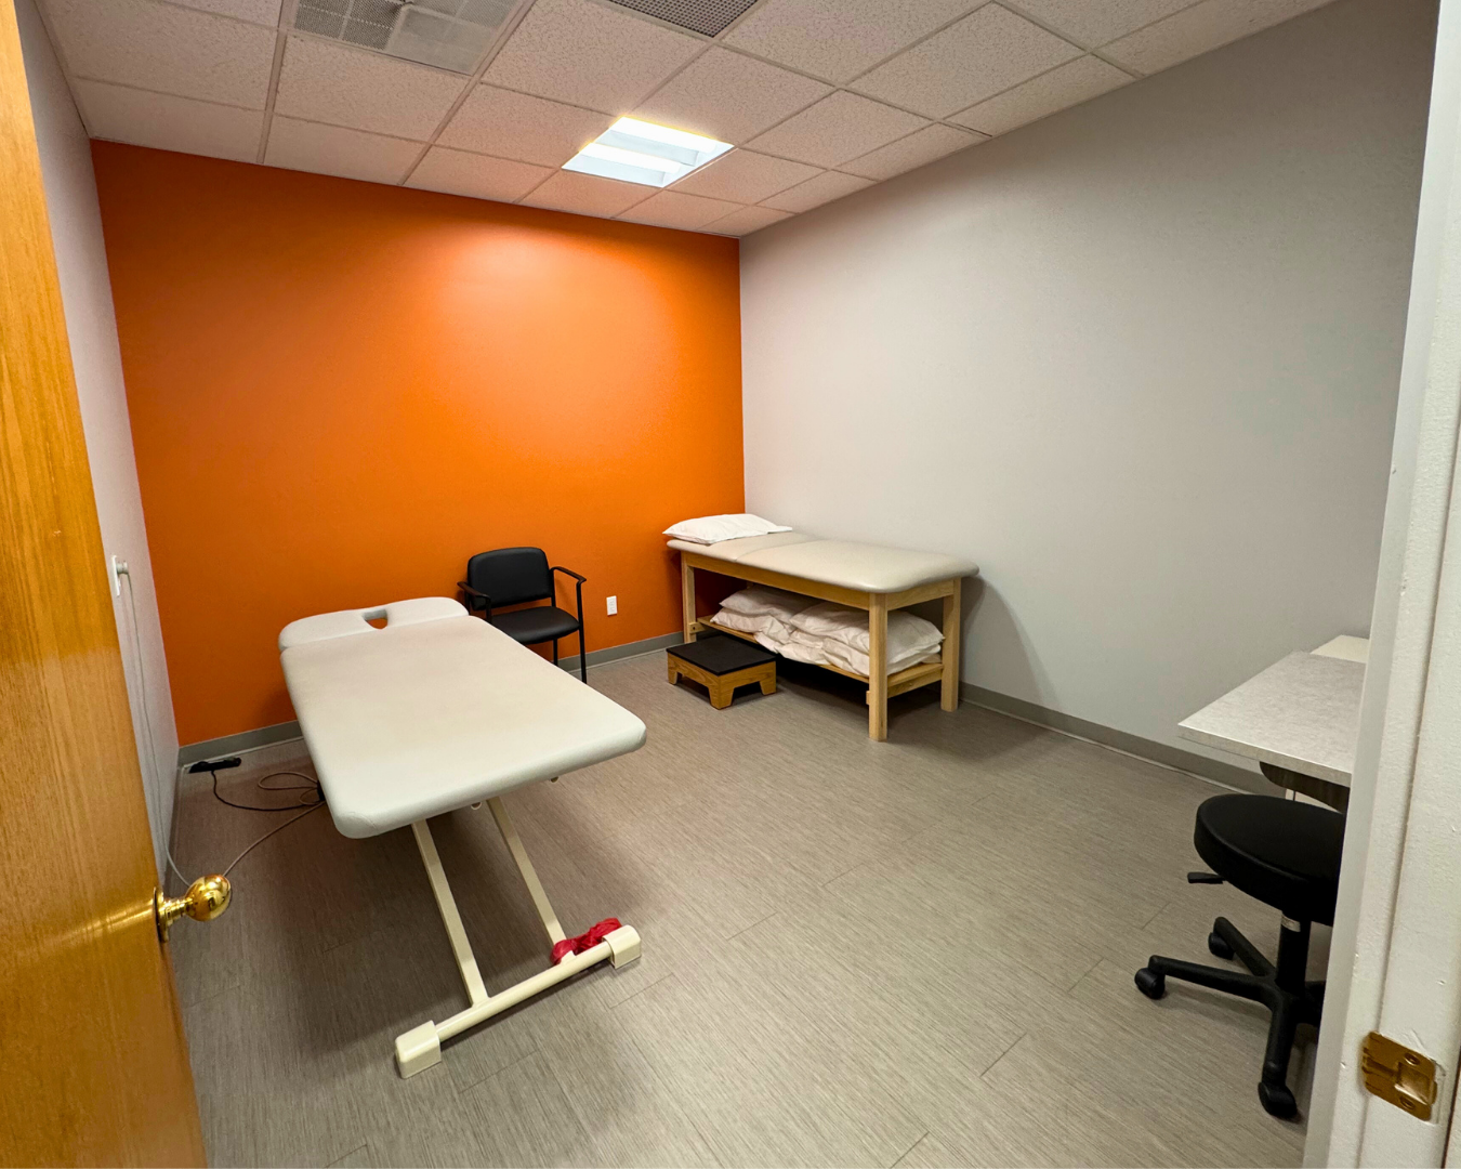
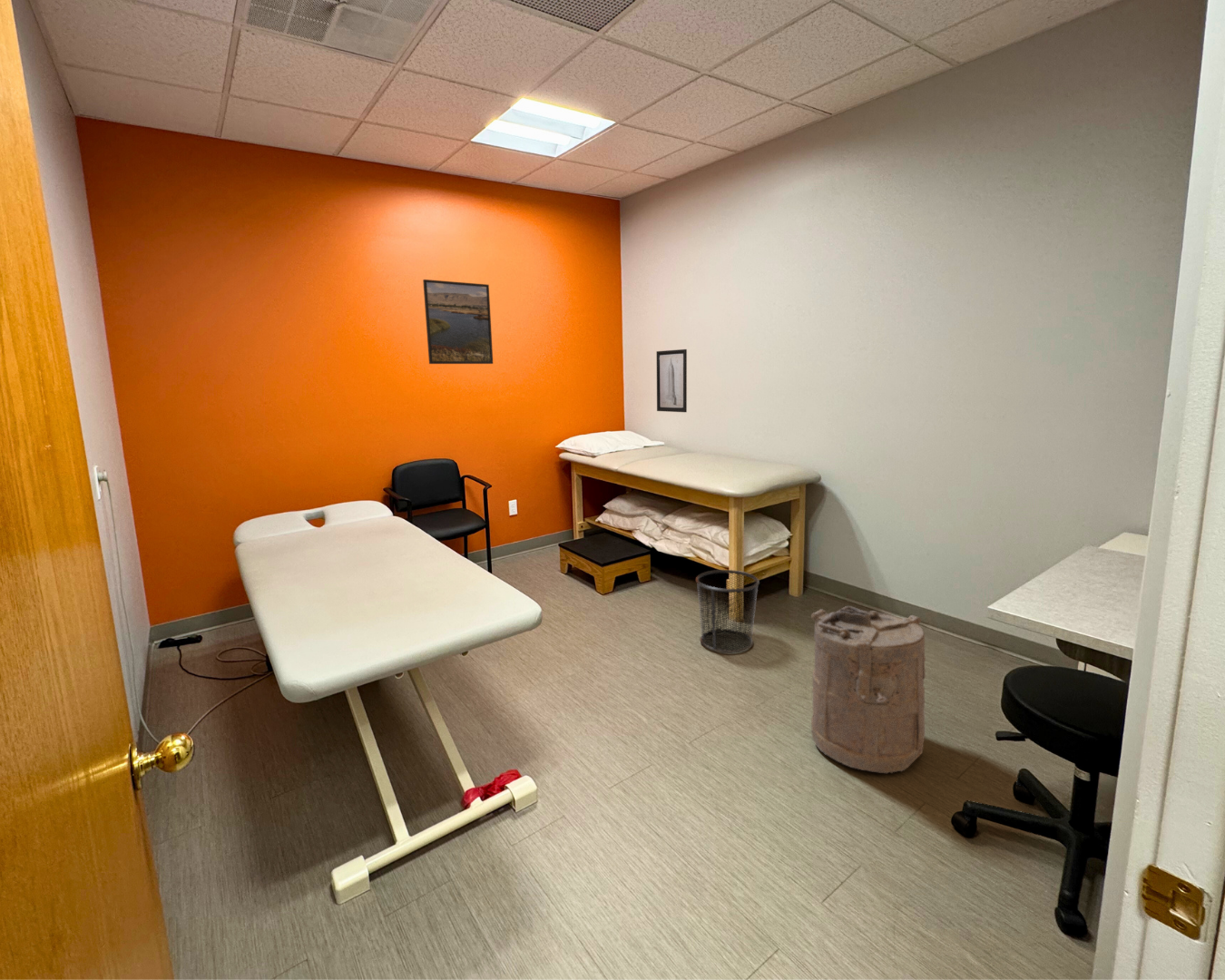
+ laundry hamper [810,605,926,774]
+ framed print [422,279,494,365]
+ wall art [656,348,688,413]
+ waste bin [695,569,760,654]
